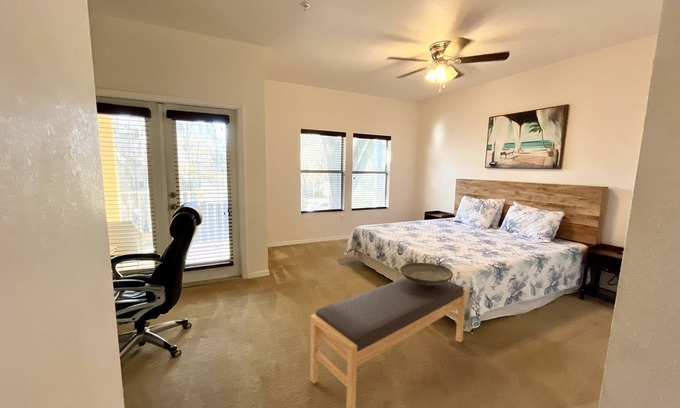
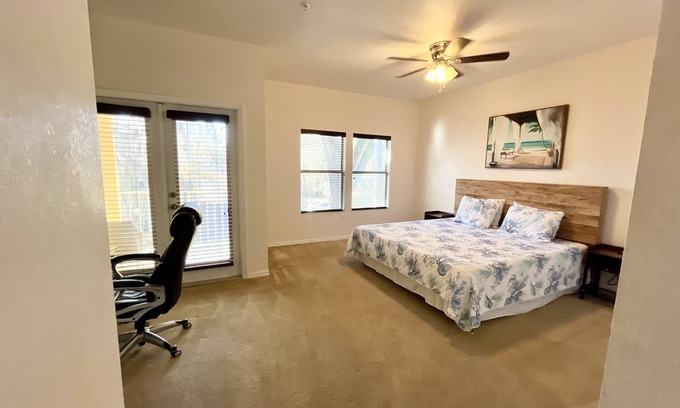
- decorative bowl [399,262,454,286]
- bench [309,277,467,408]
